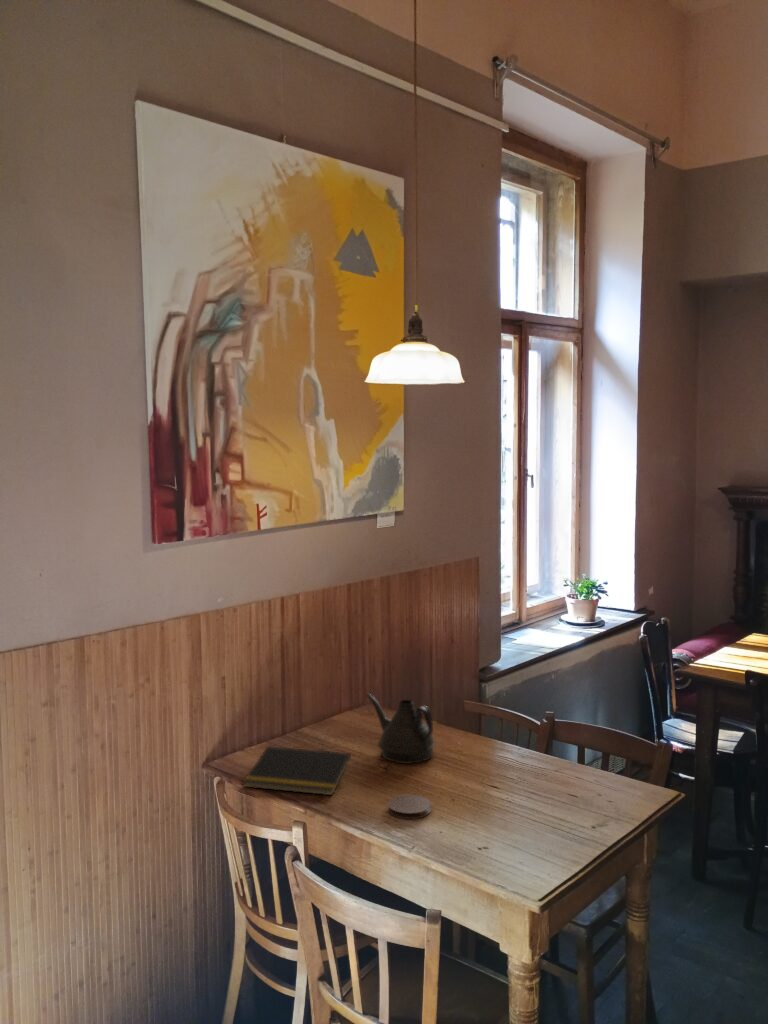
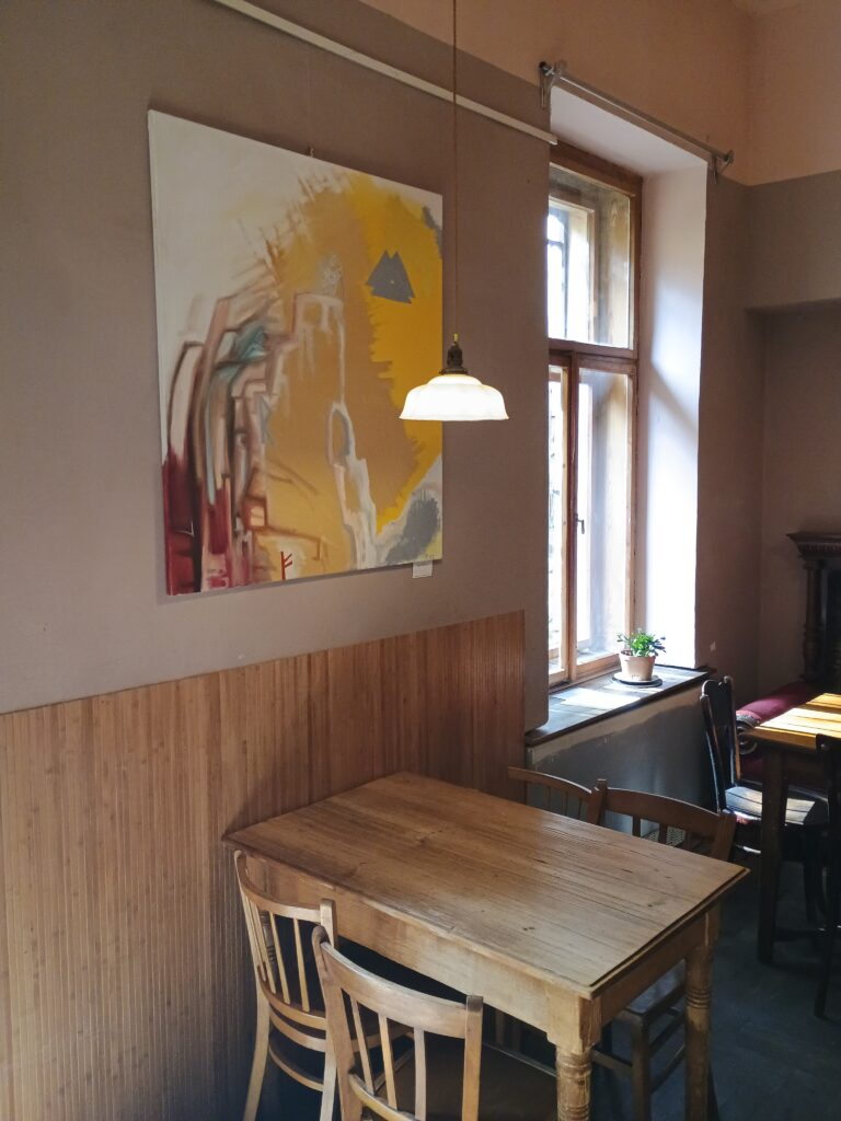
- coaster [387,794,432,820]
- notepad [243,745,352,796]
- teapot [365,693,436,765]
